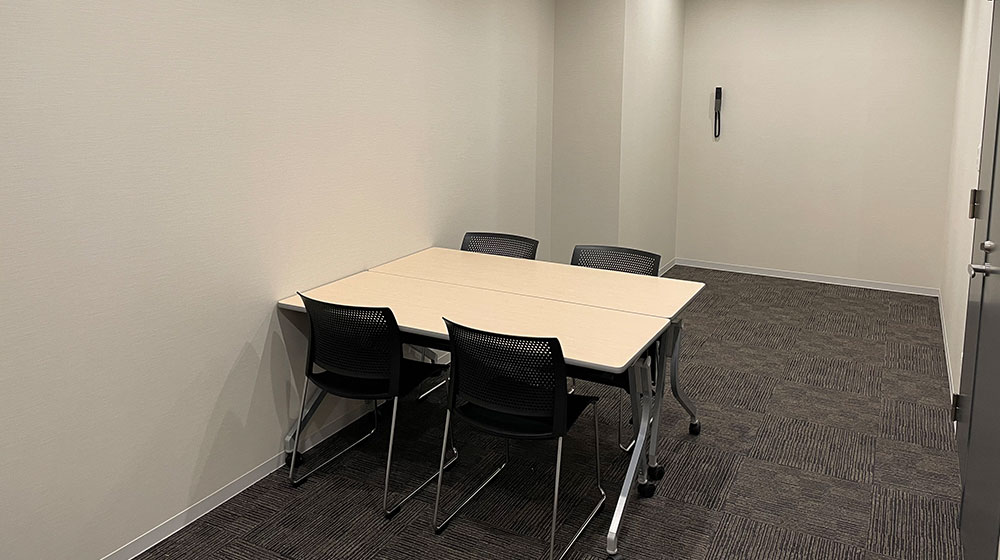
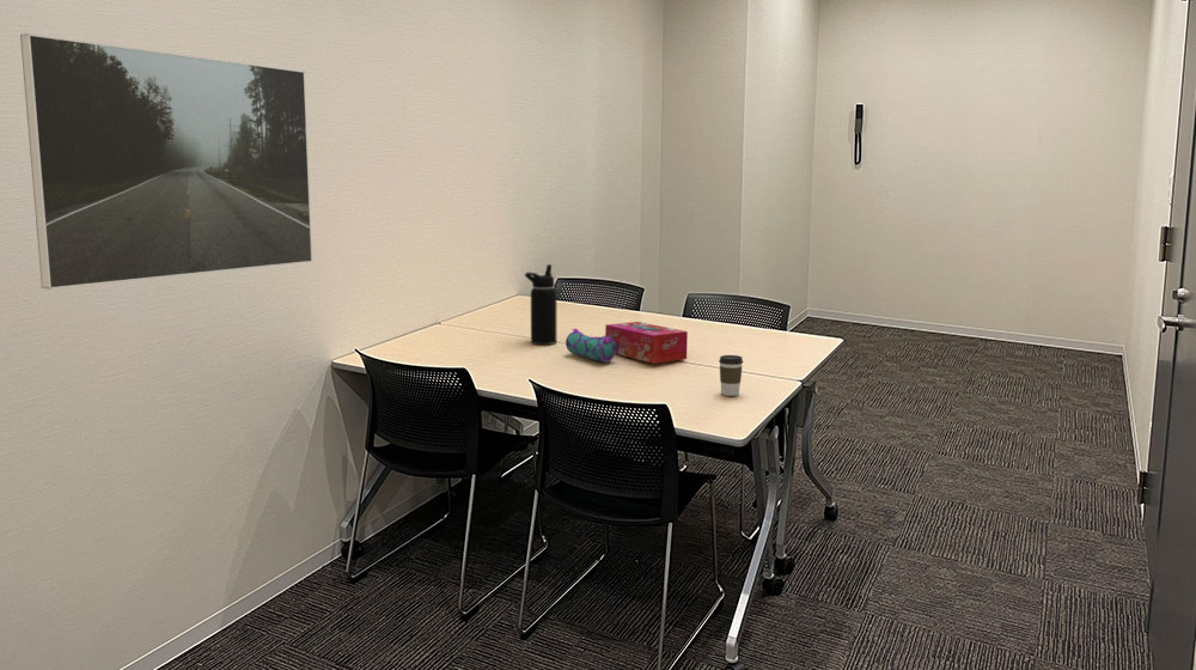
+ water bottle [524,263,557,346]
+ coffee cup [718,354,744,397]
+ tissue box [604,321,689,365]
+ pencil case [565,328,620,364]
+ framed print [19,32,313,291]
